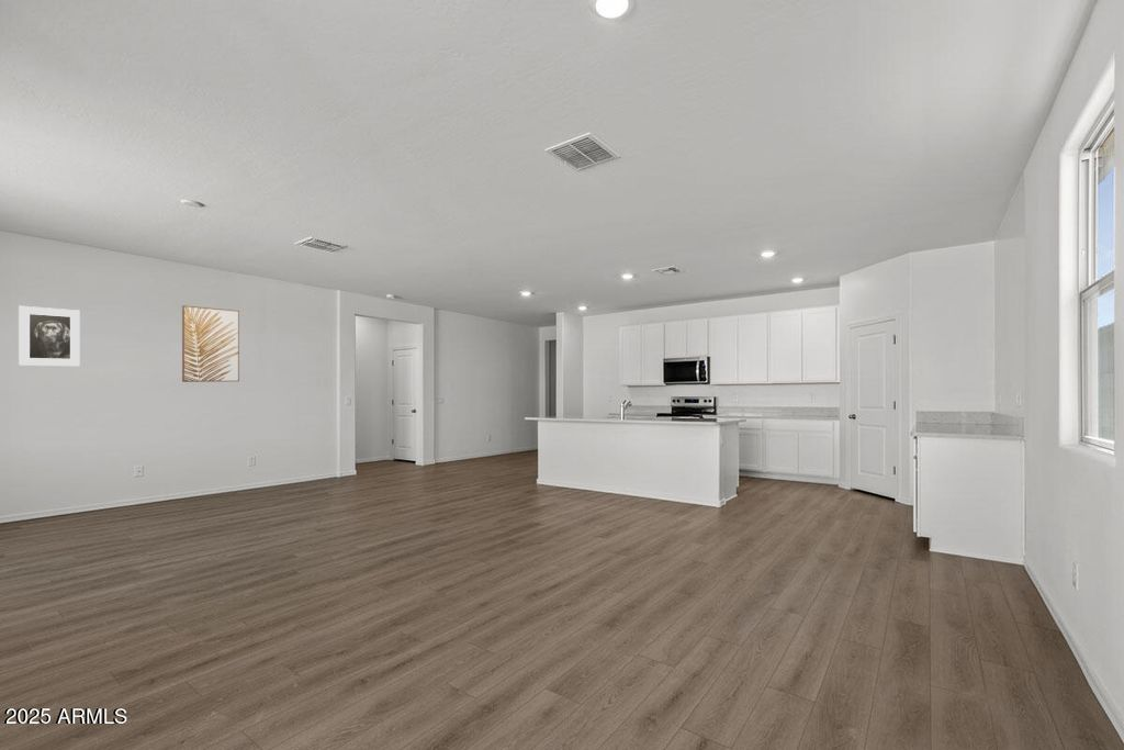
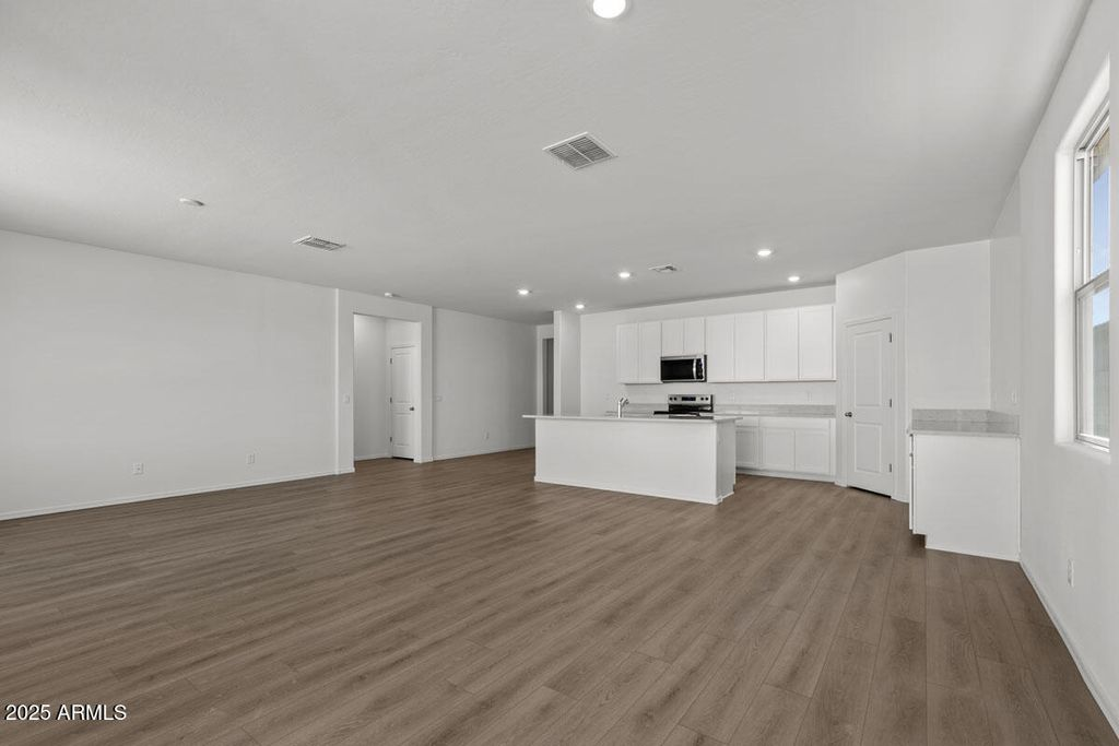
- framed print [18,305,81,367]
- wall art [181,304,240,383]
